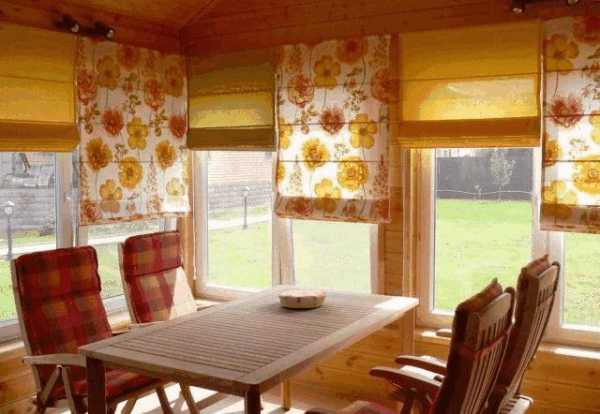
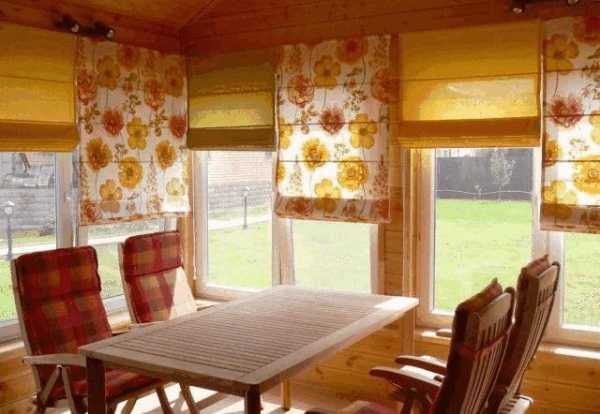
- plate [277,289,327,309]
